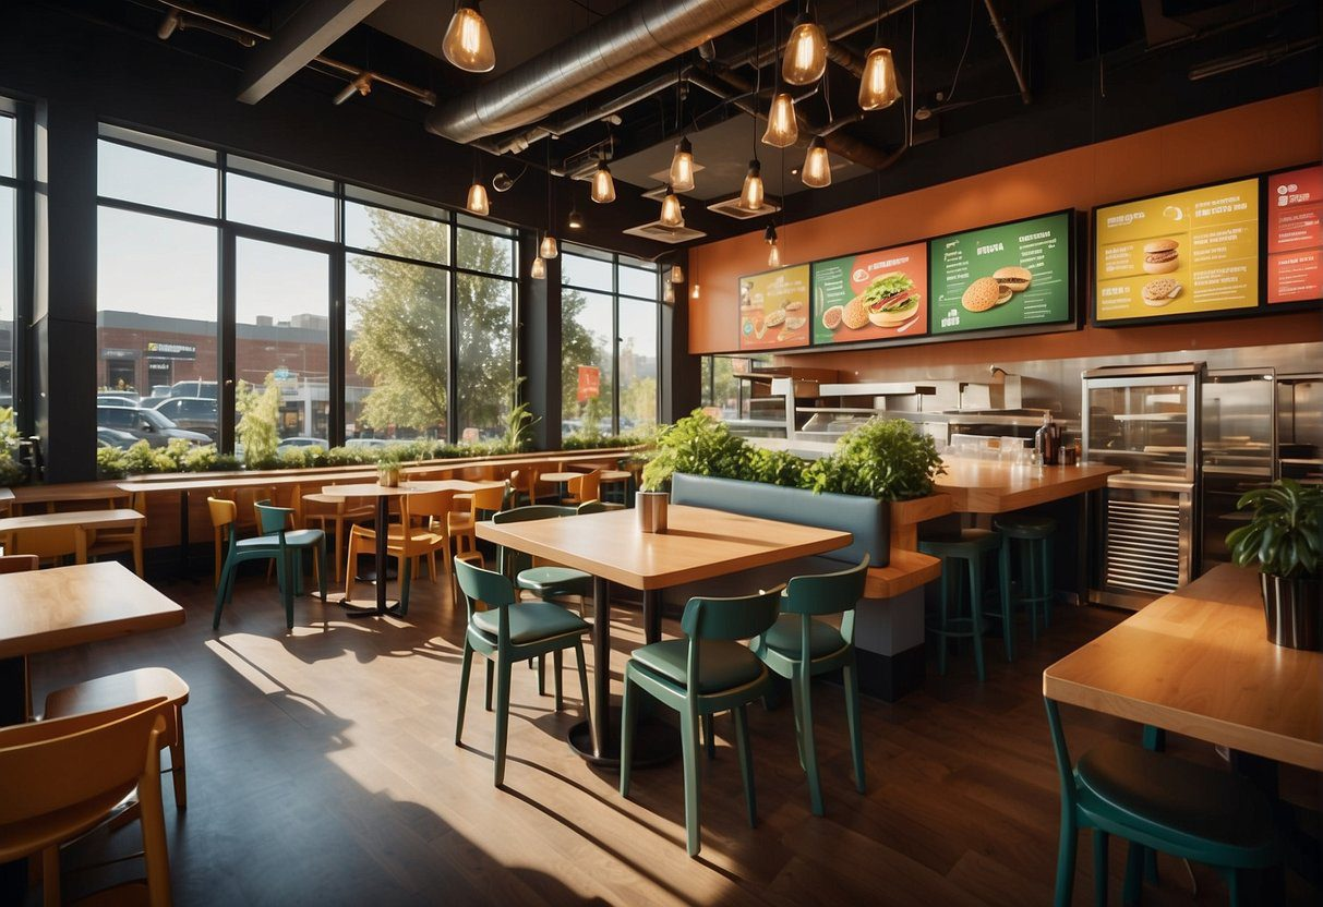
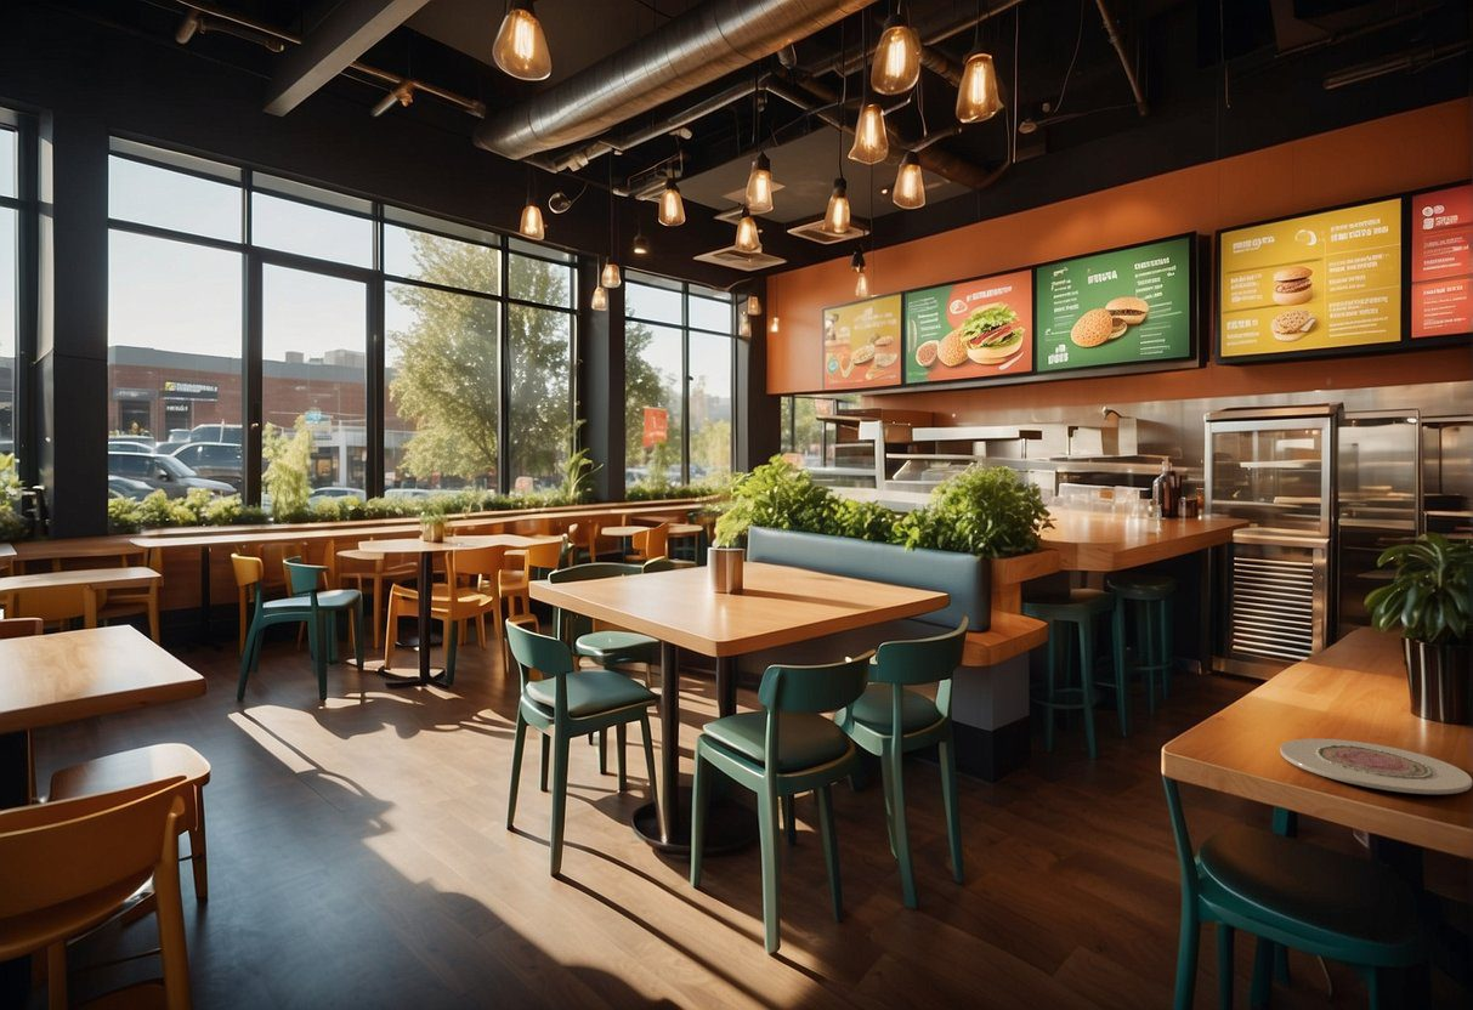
+ plate [1279,738,1473,795]
